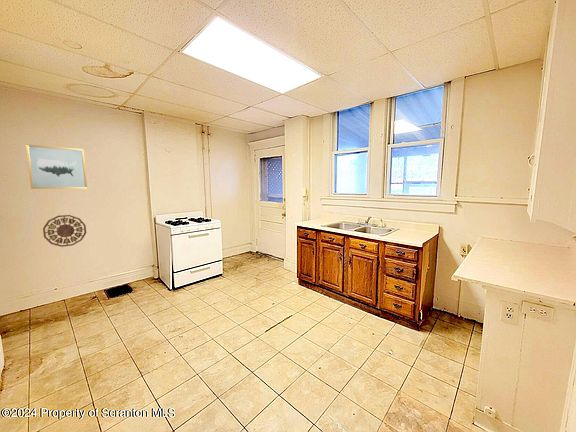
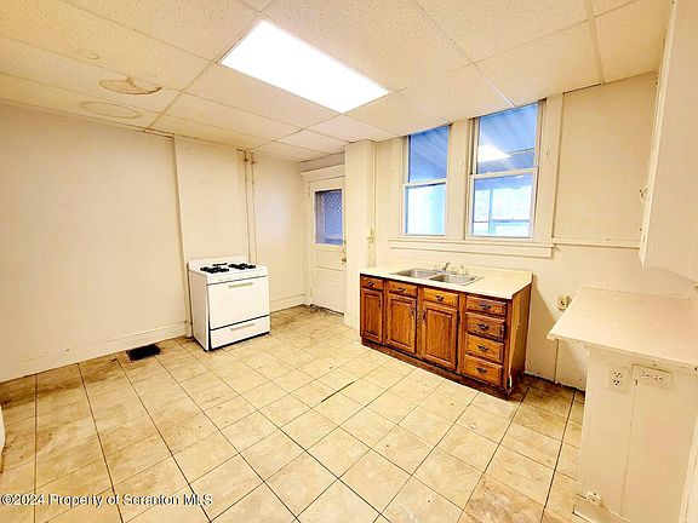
- wall clock [42,214,87,248]
- wall art [25,143,88,190]
